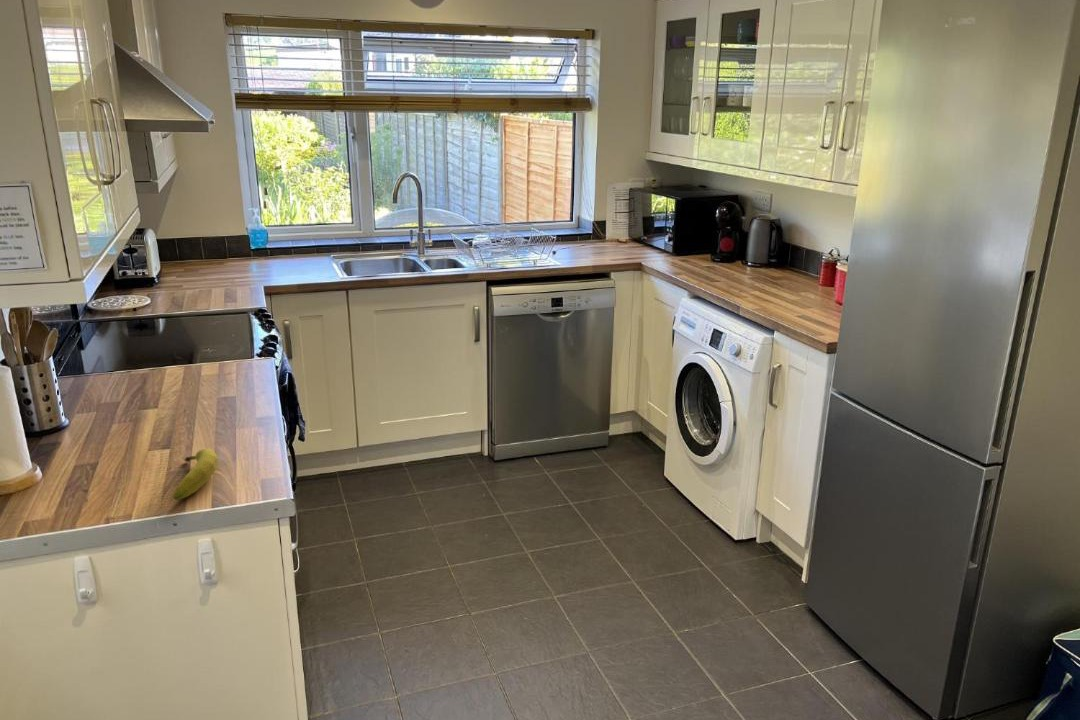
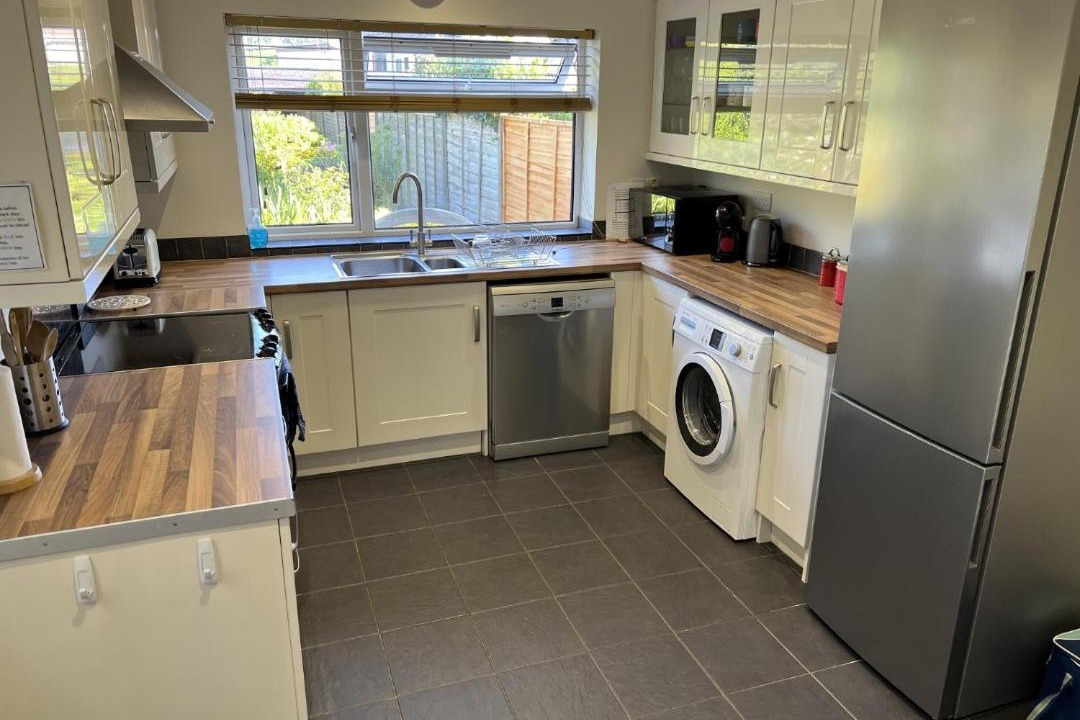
- fruit [172,448,219,501]
